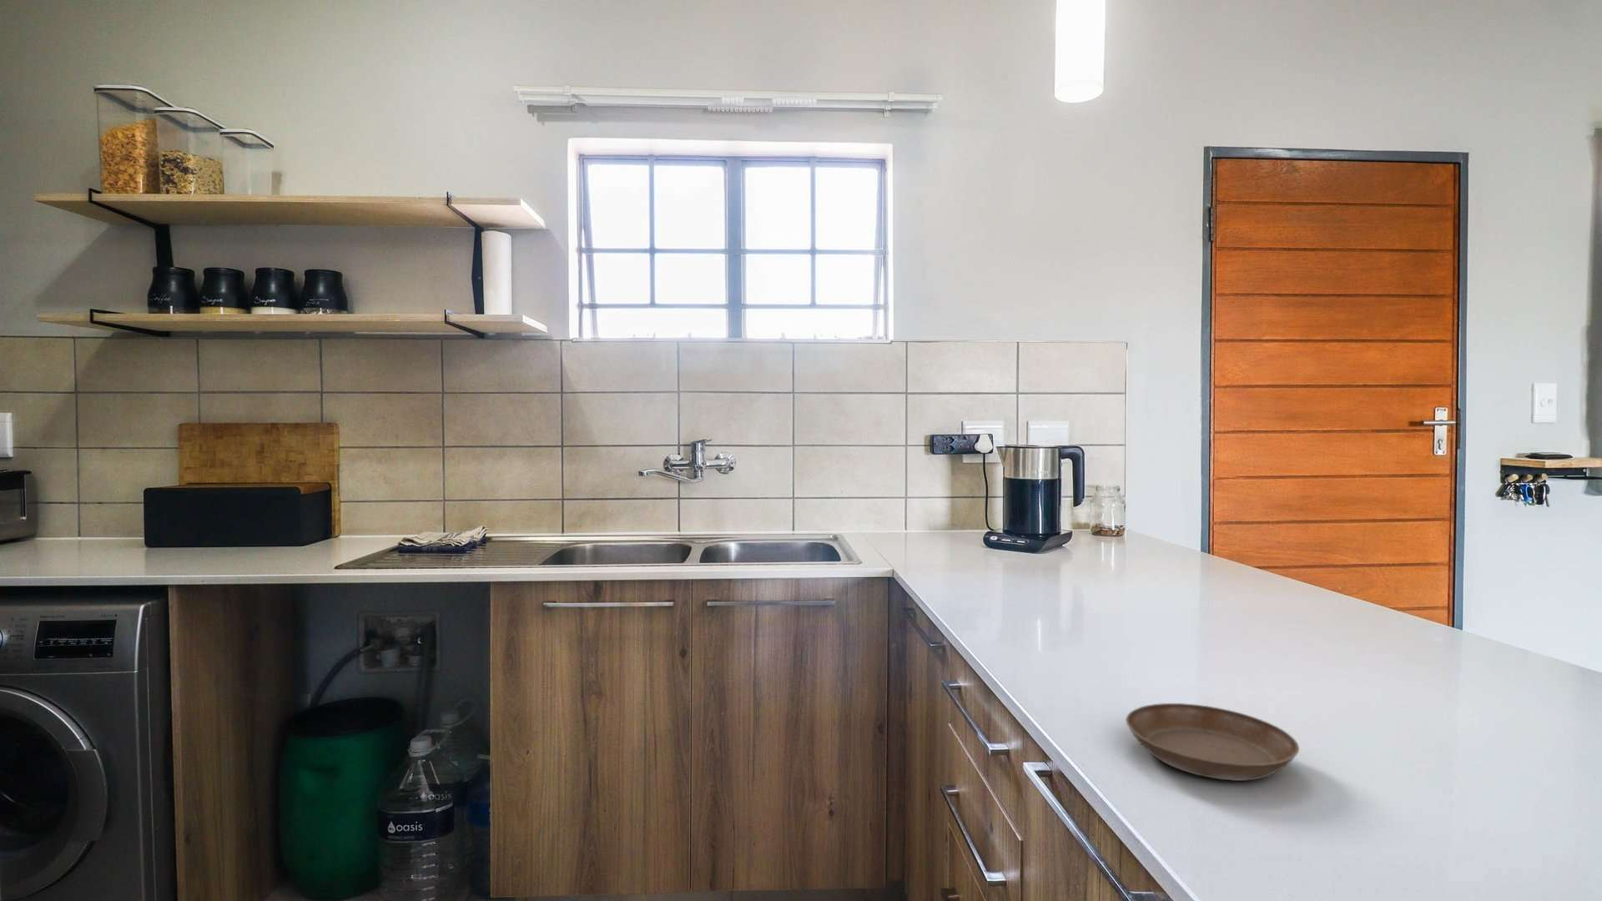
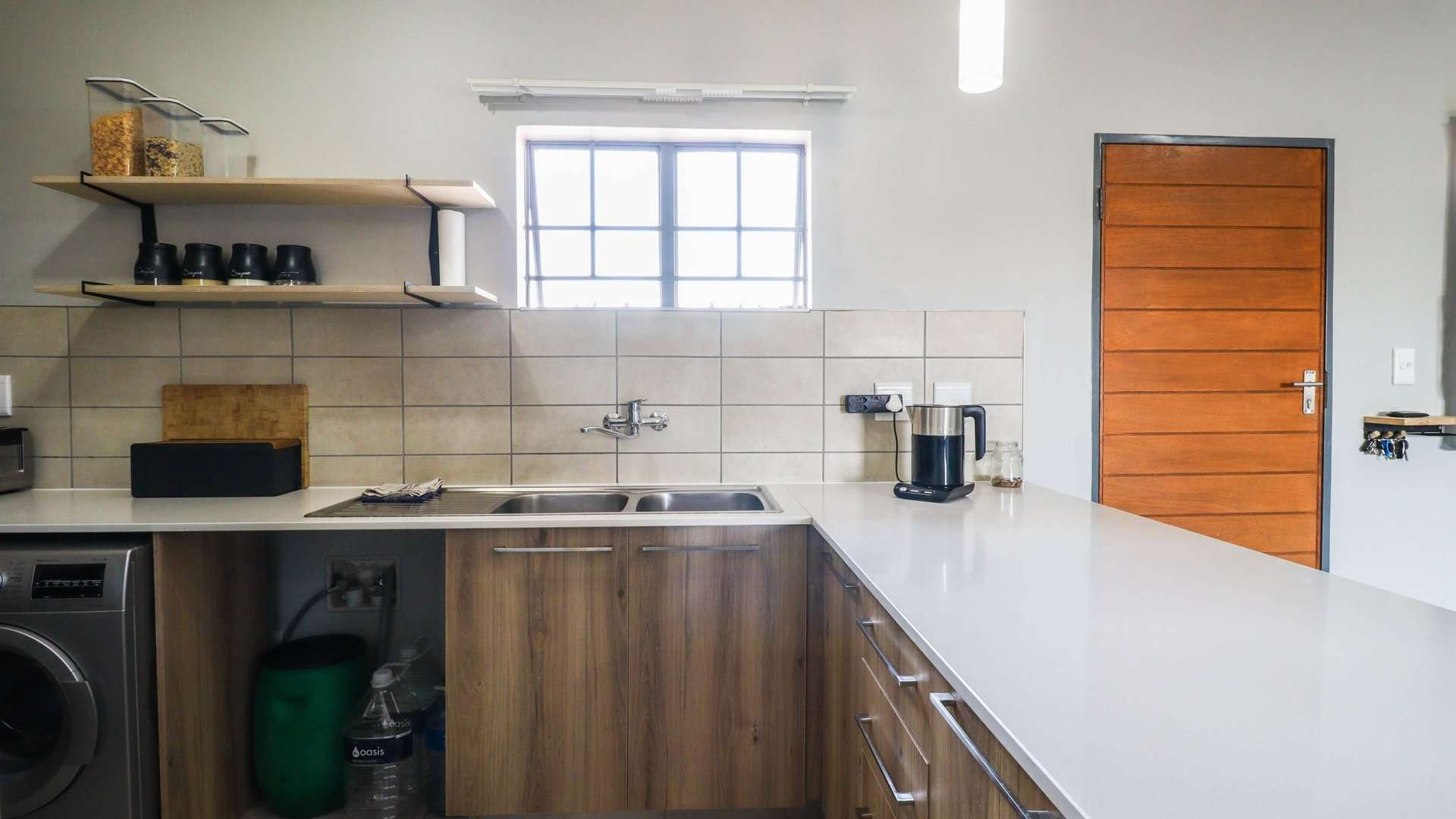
- saucer [1126,703,1299,782]
